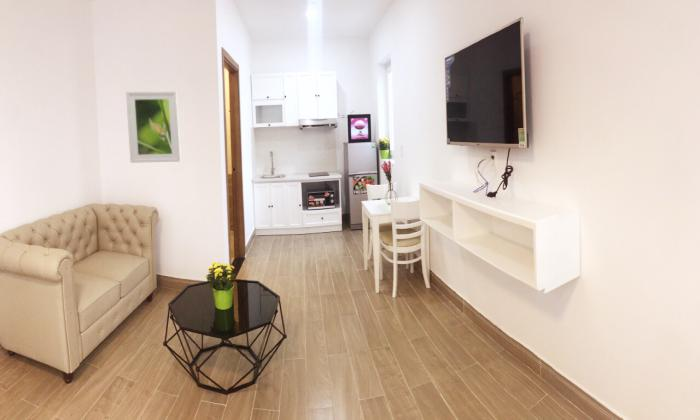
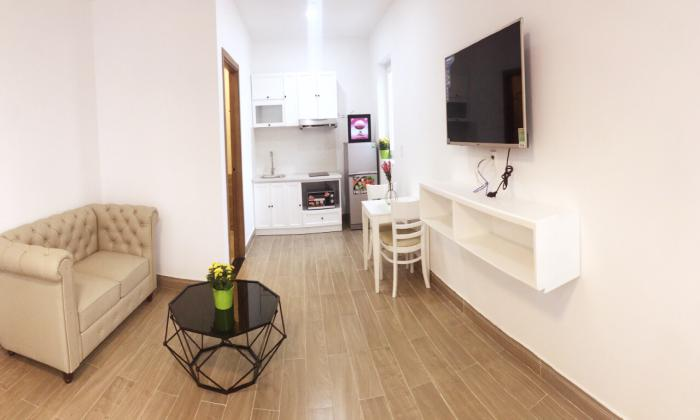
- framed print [125,90,182,164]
